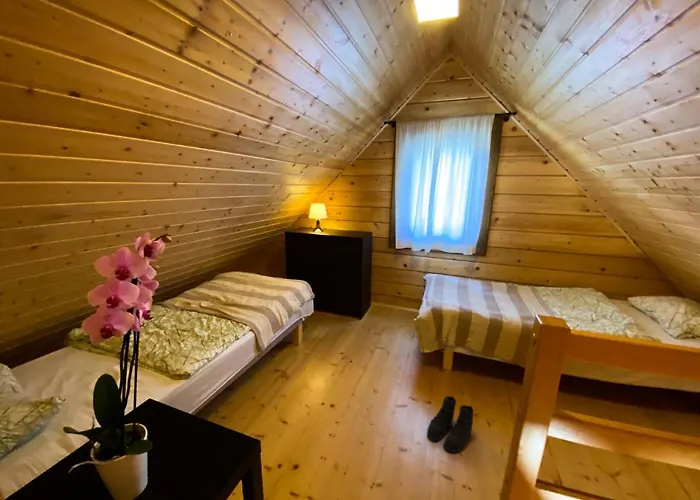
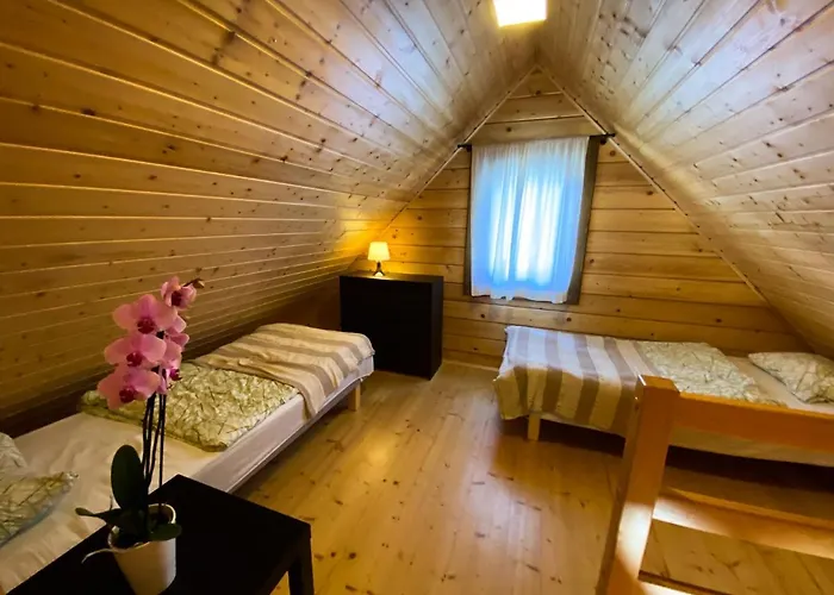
- boots [426,395,475,454]
